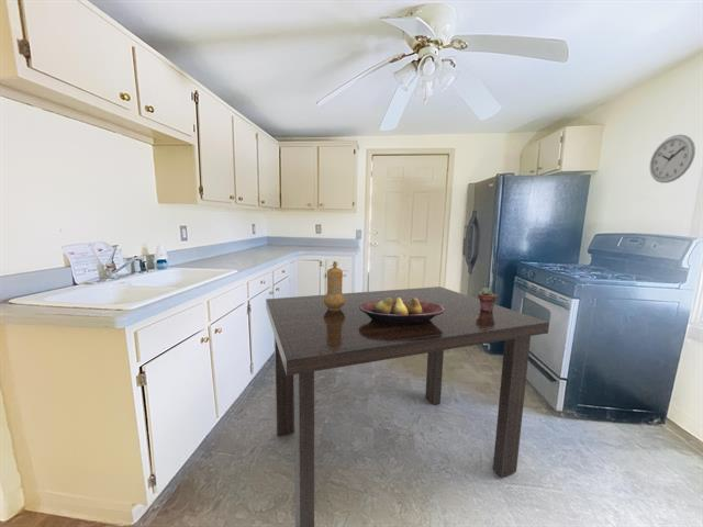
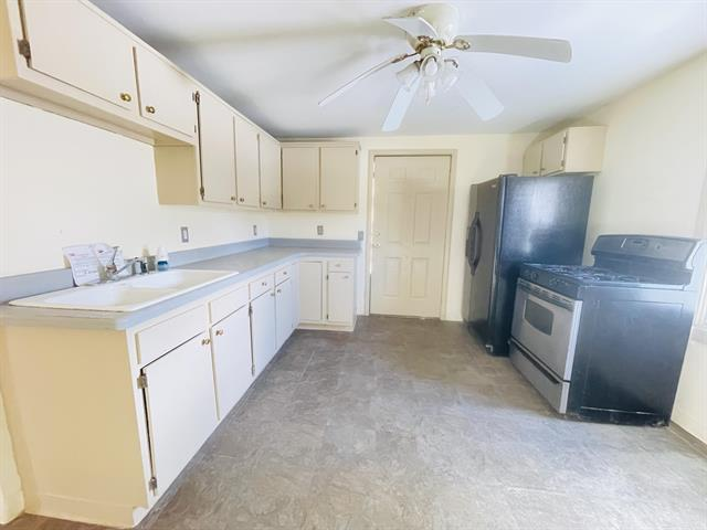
- wall clock [649,134,696,184]
- potted succulent [477,287,499,312]
- pepper mill [319,260,346,311]
- dining table [265,285,550,527]
- fruit bowl [359,298,444,324]
